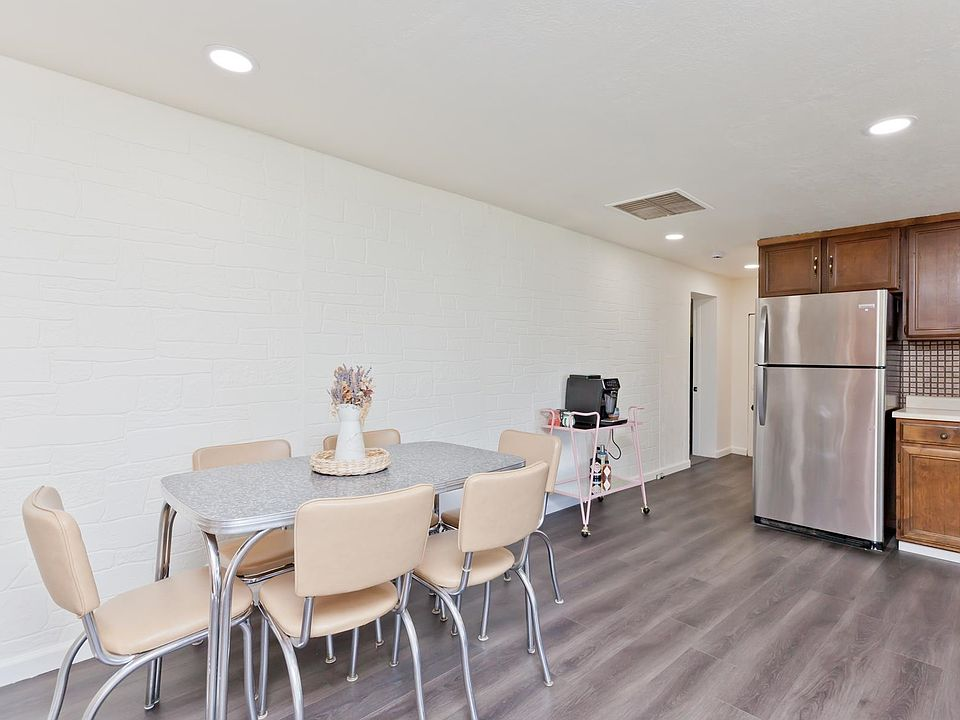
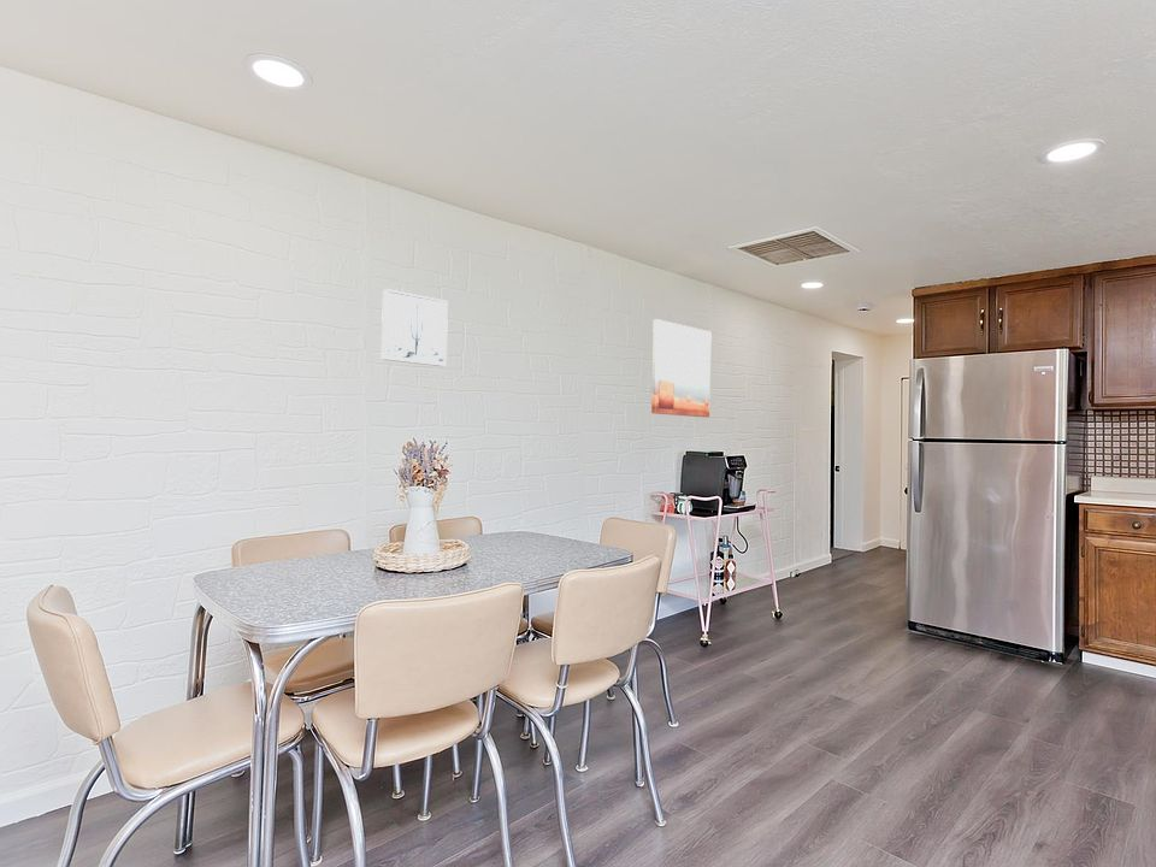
+ wall art [381,288,449,367]
+ wall art [650,318,712,418]
